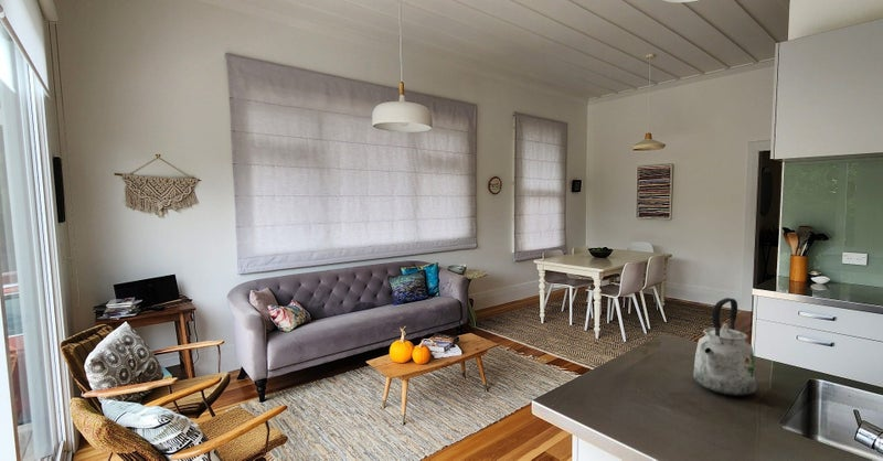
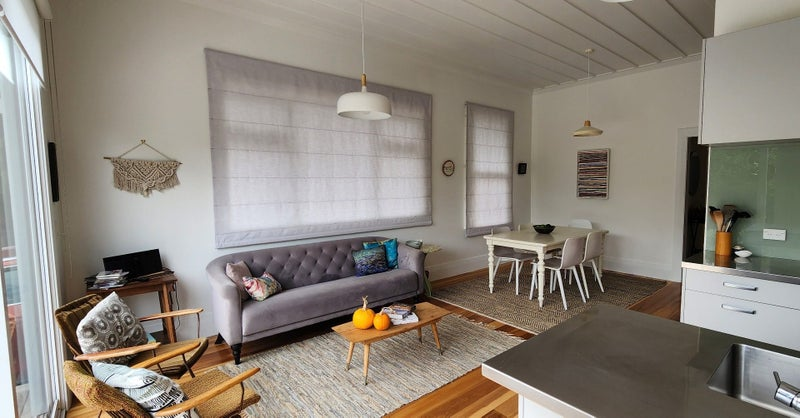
- kettle [692,297,758,397]
